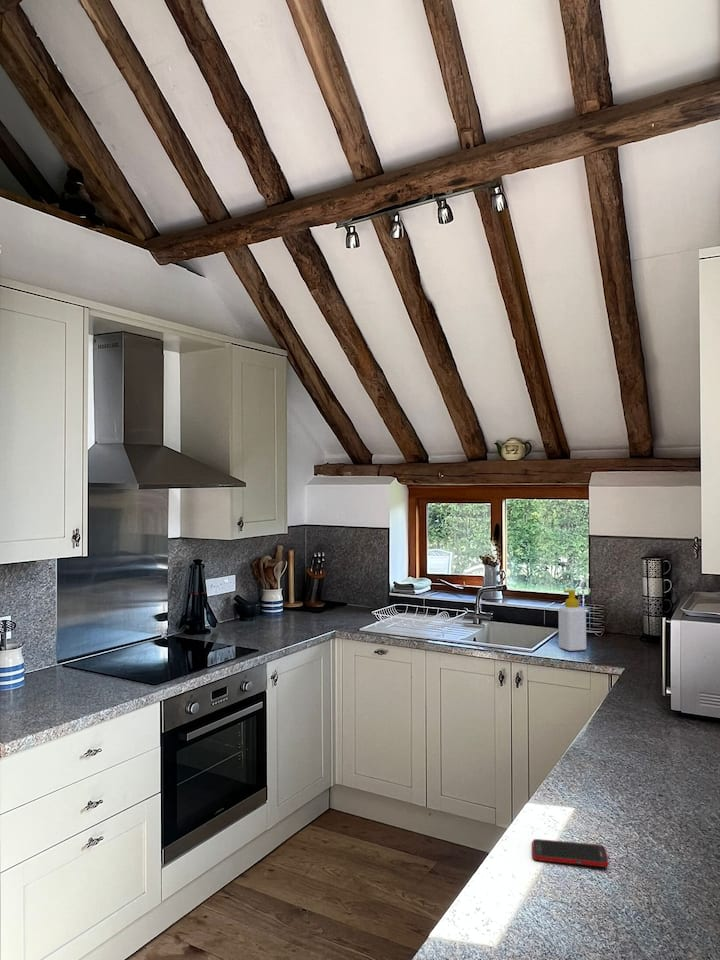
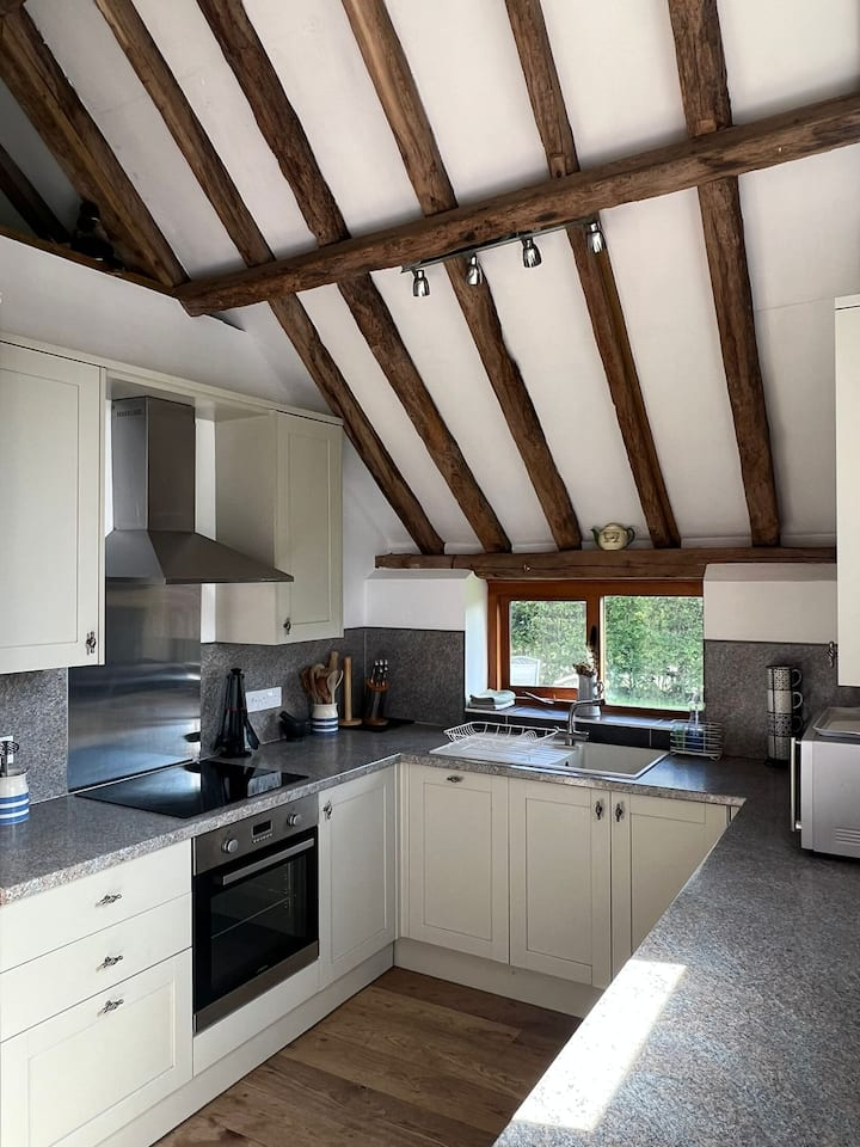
- soap bottle [557,589,587,652]
- cell phone [531,838,610,868]
